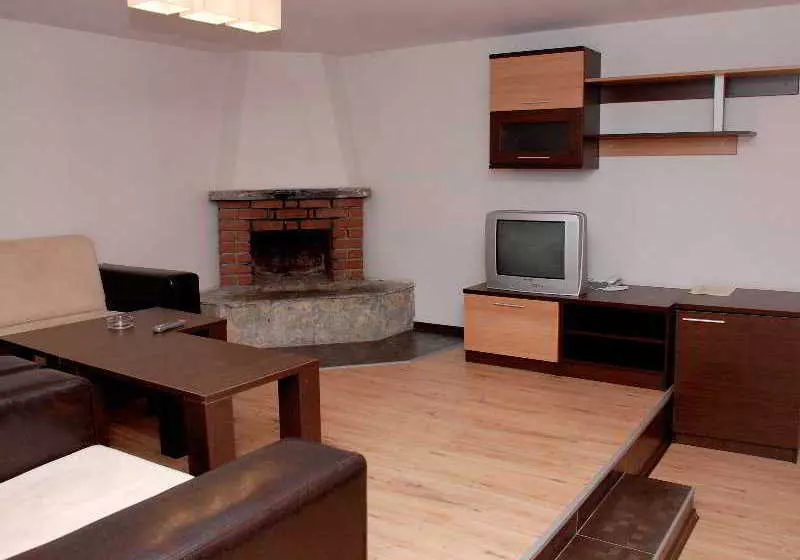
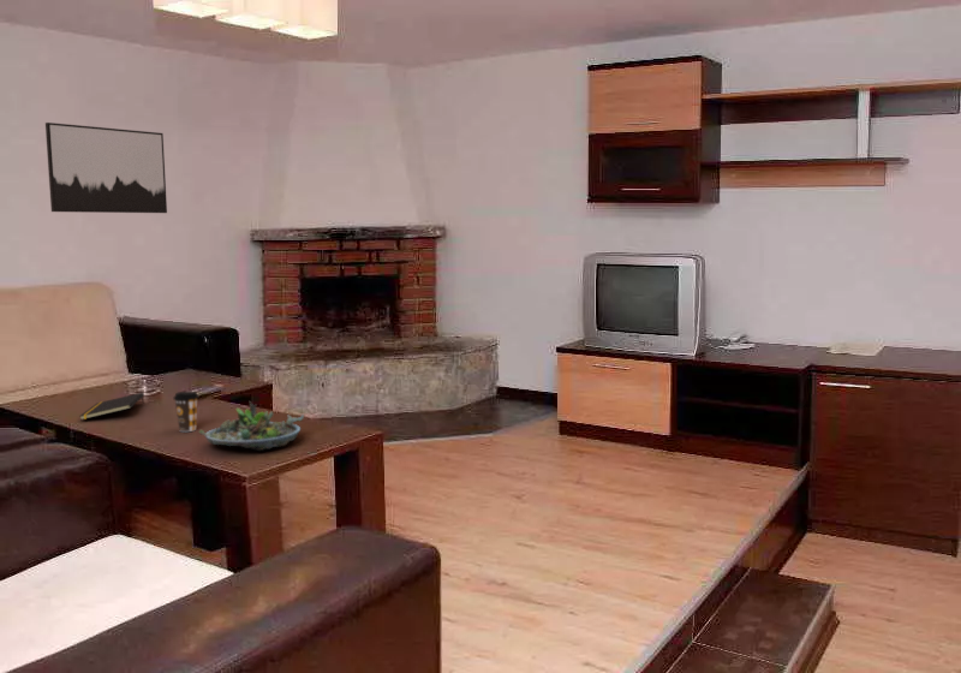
+ coffee cup [173,391,201,433]
+ succulent planter [198,401,305,452]
+ wall art [44,121,168,214]
+ notepad [78,392,145,421]
